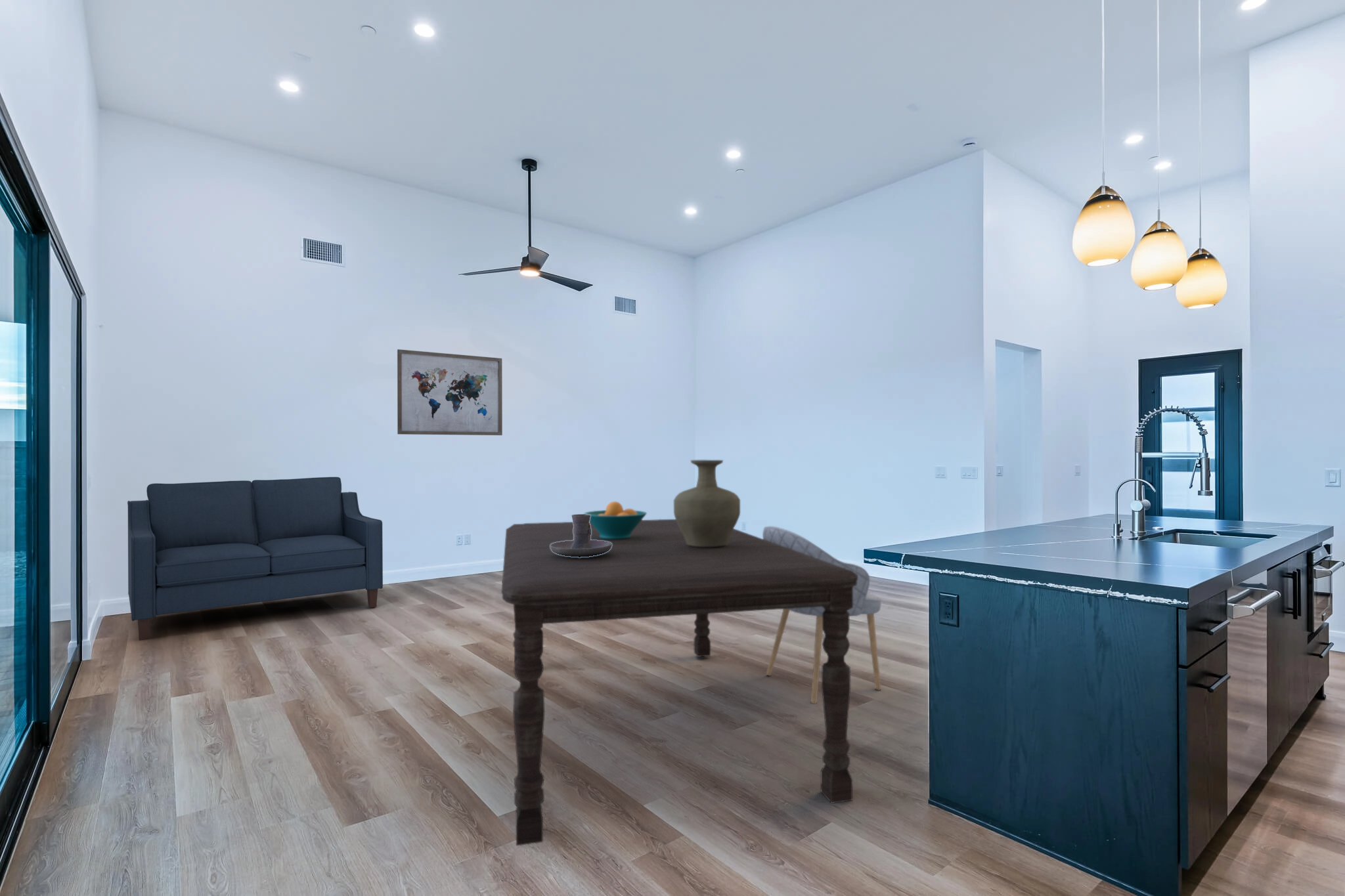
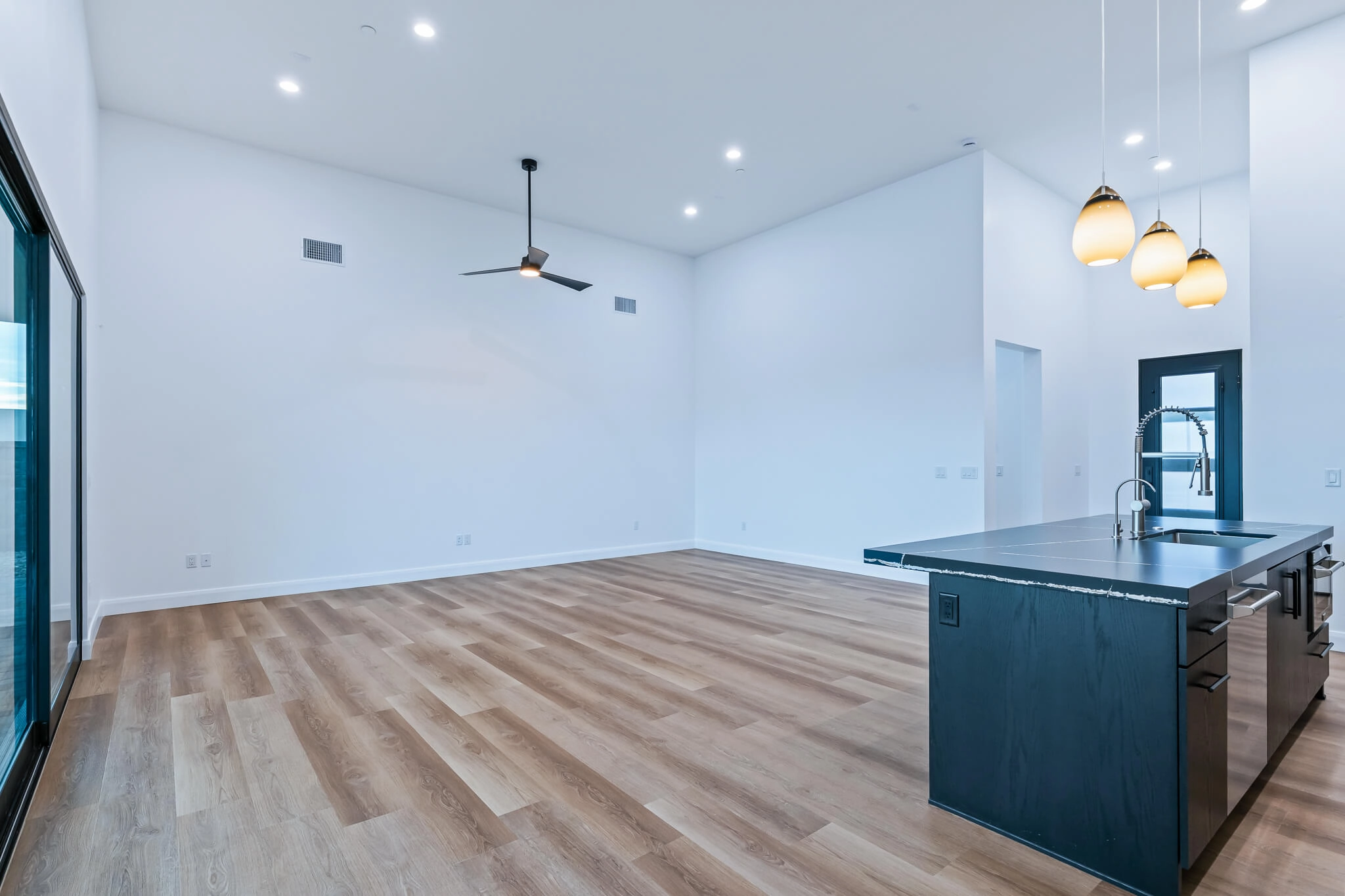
- wall art [397,349,503,436]
- sofa [127,477,384,641]
- chair [762,526,882,704]
- dining table [501,519,858,846]
- vase [673,459,741,547]
- fruit bowl [583,501,648,540]
- candle holder [550,513,612,557]
